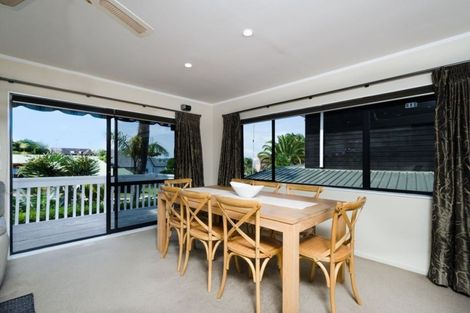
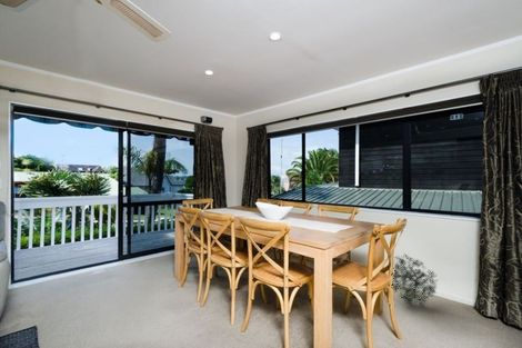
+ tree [392,251,439,308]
